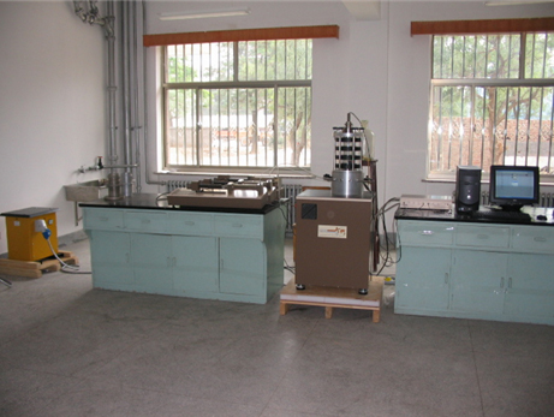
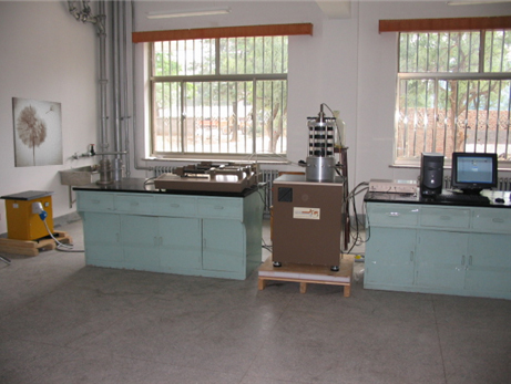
+ wall art [11,96,64,168]
